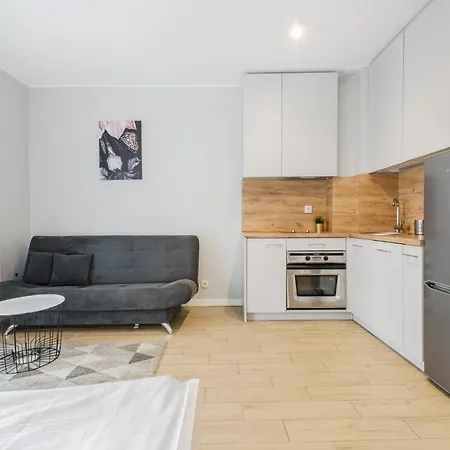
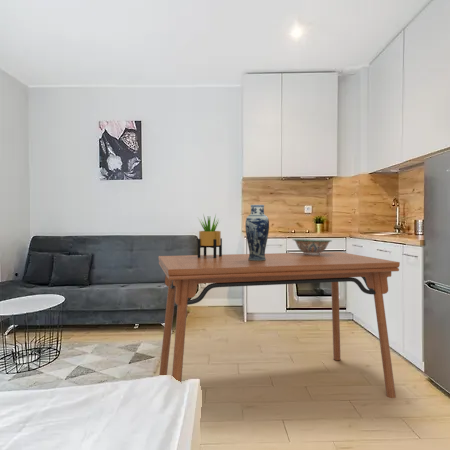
+ decorative bowl [292,238,333,255]
+ potted plant [197,213,223,258]
+ dining table [157,251,401,399]
+ vase [244,204,270,261]
